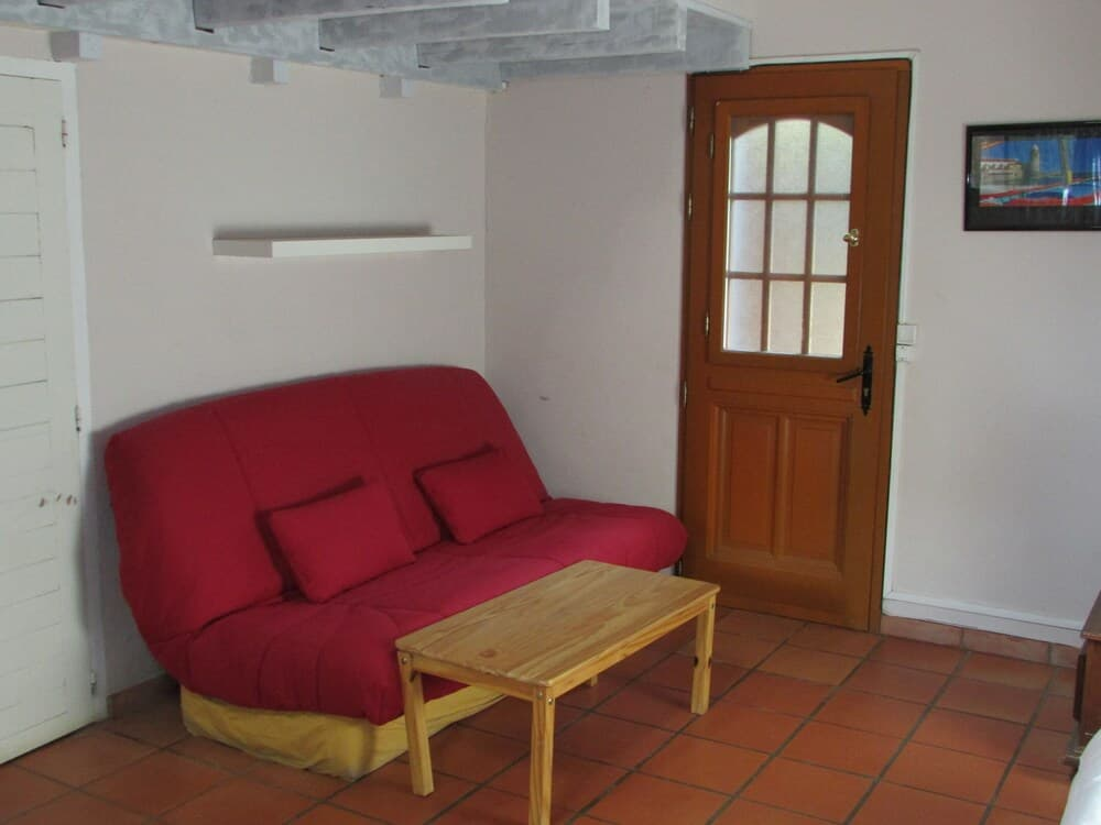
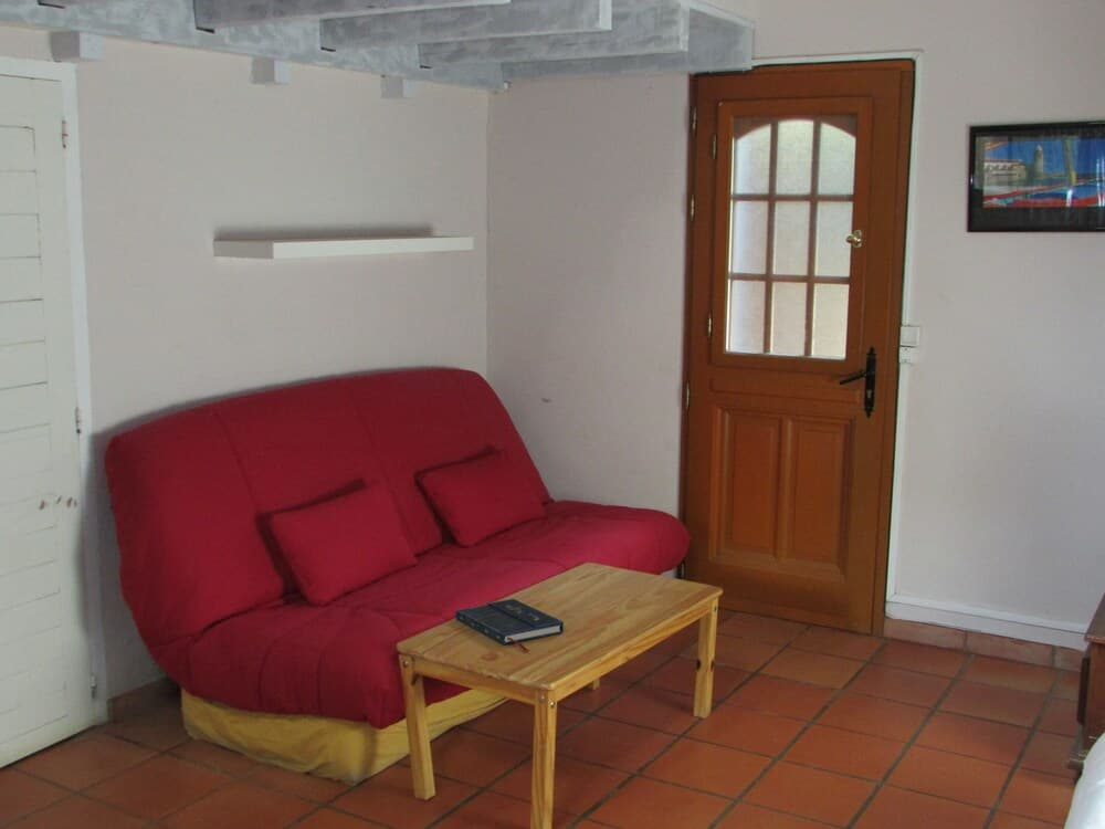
+ book [454,598,565,652]
